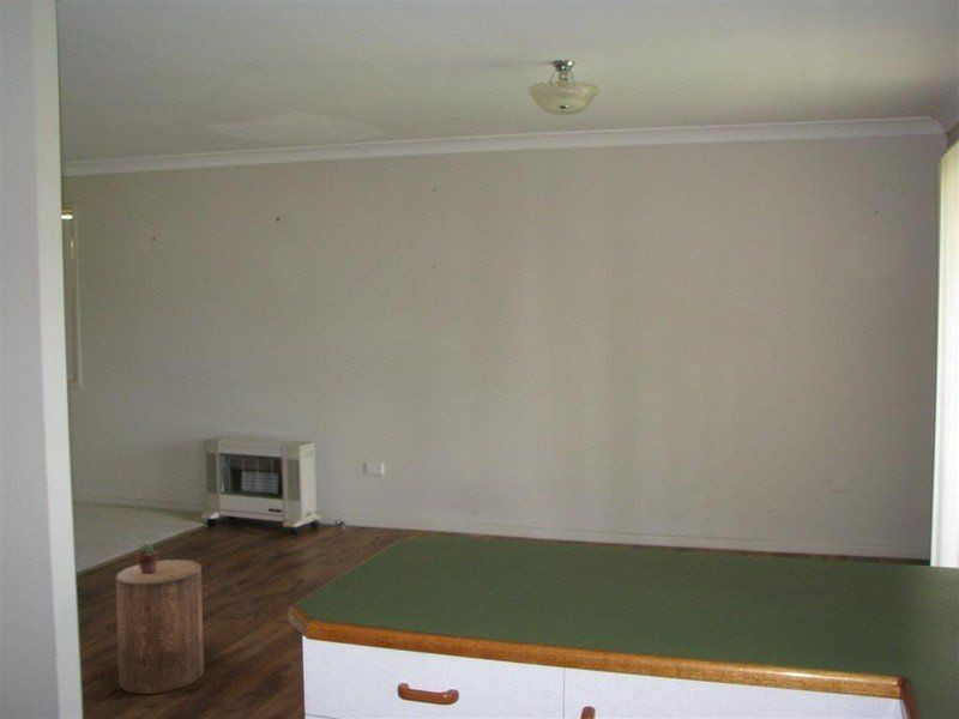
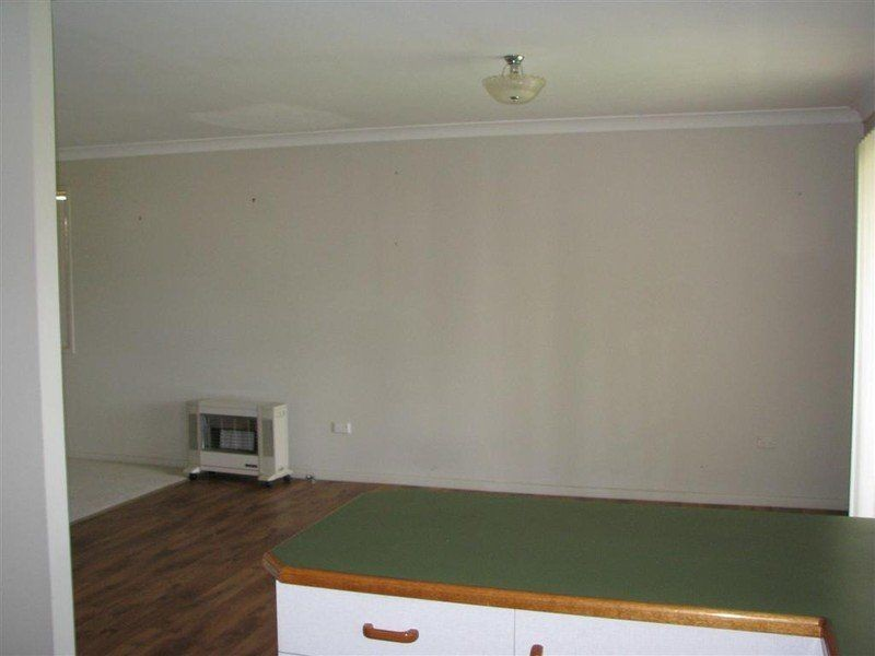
- stool [114,558,205,695]
- potted succulent [135,543,161,574]
